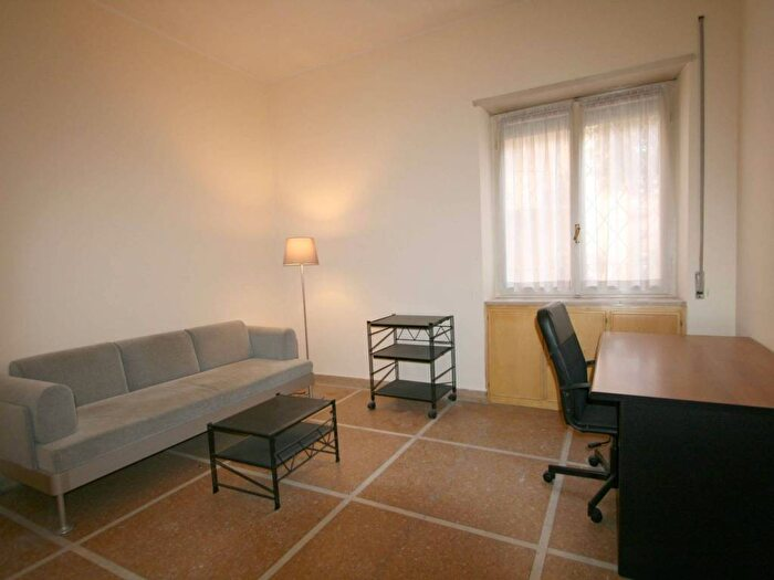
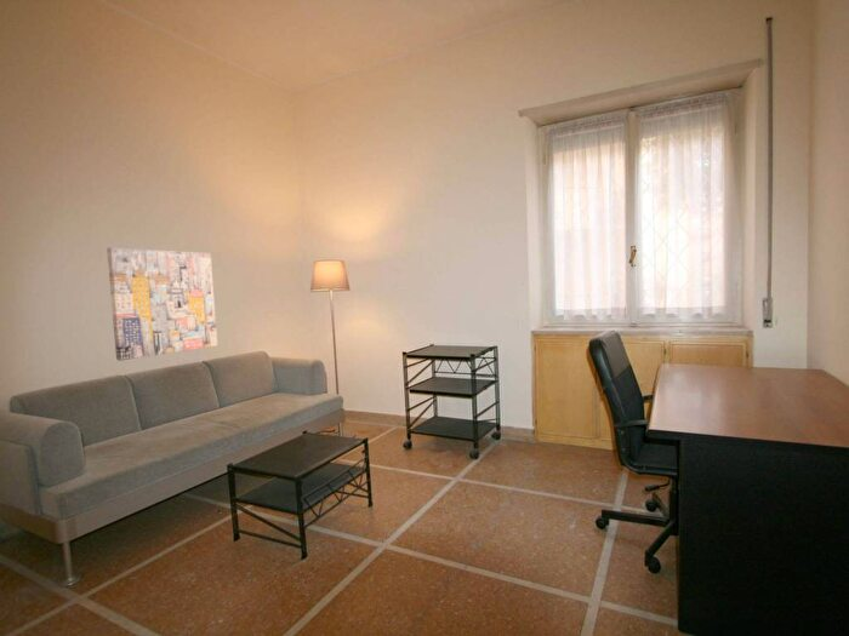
+ wall art [106,246,218,361]
